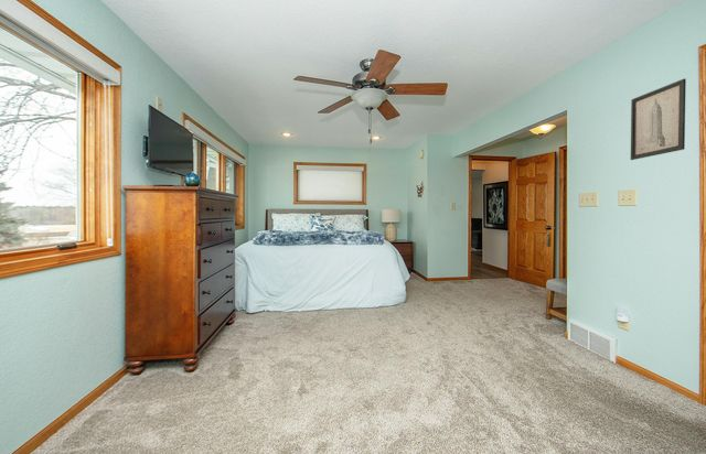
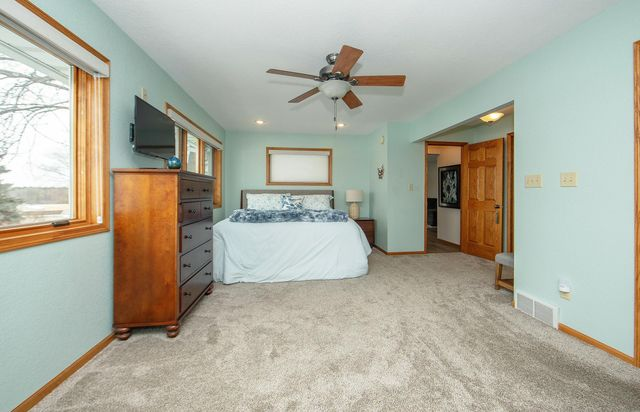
- wall art [630,78,687,161]
